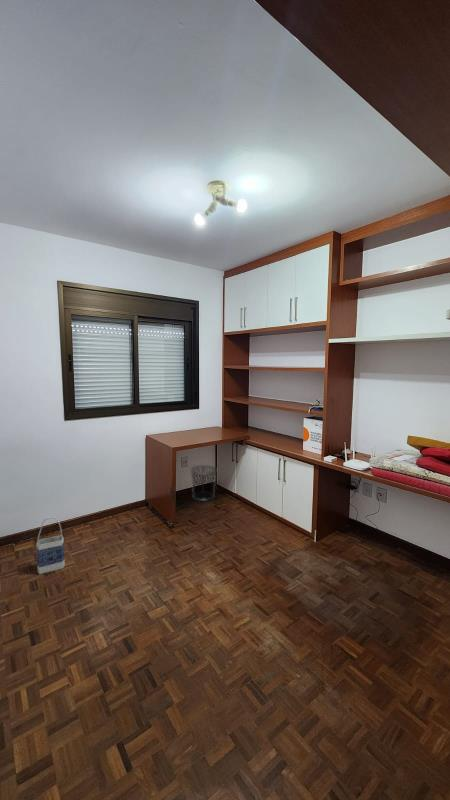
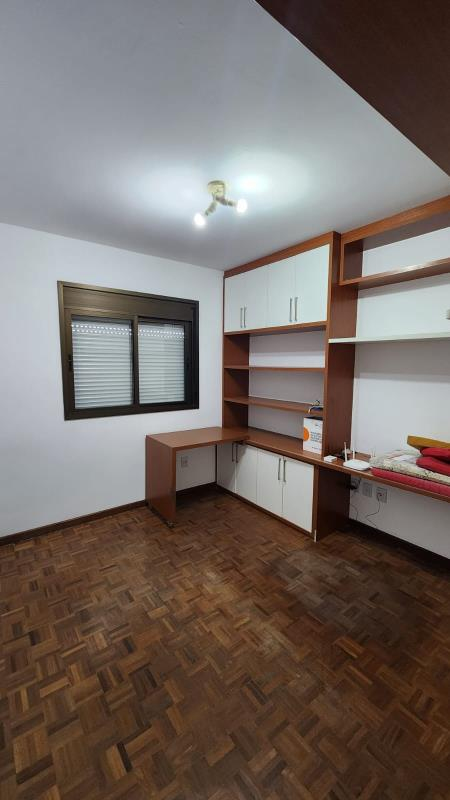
- waste bin [189,464,218,502]
- bag [35,516,66,575]
